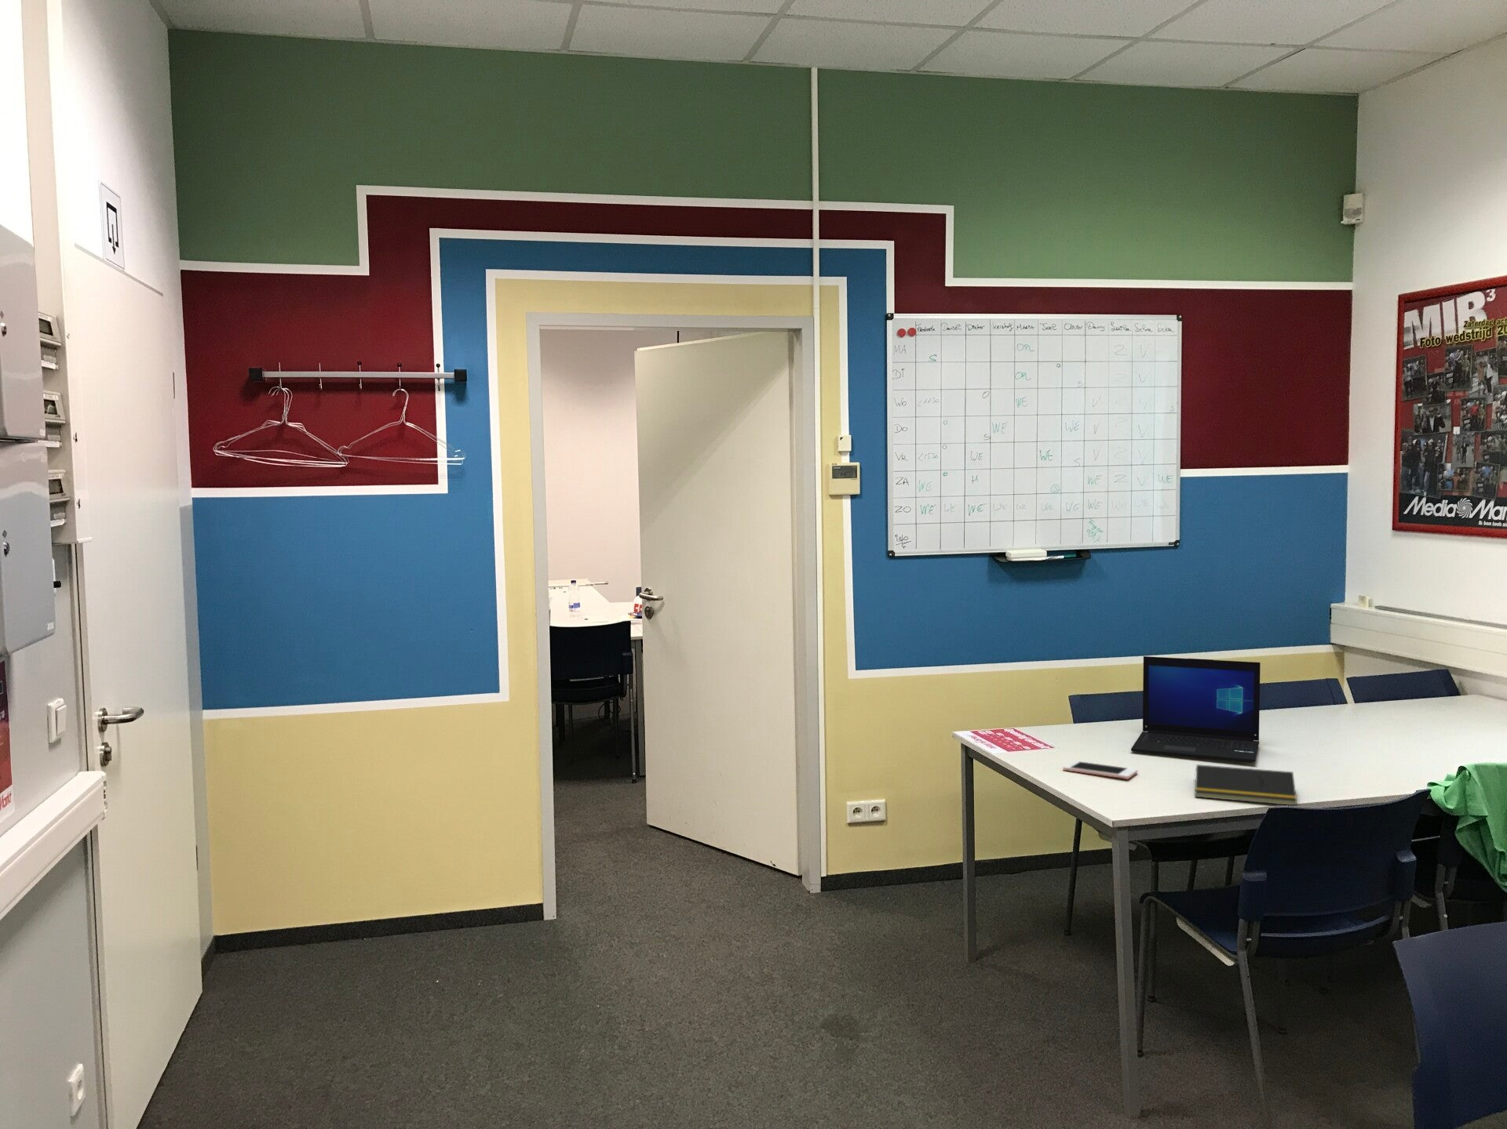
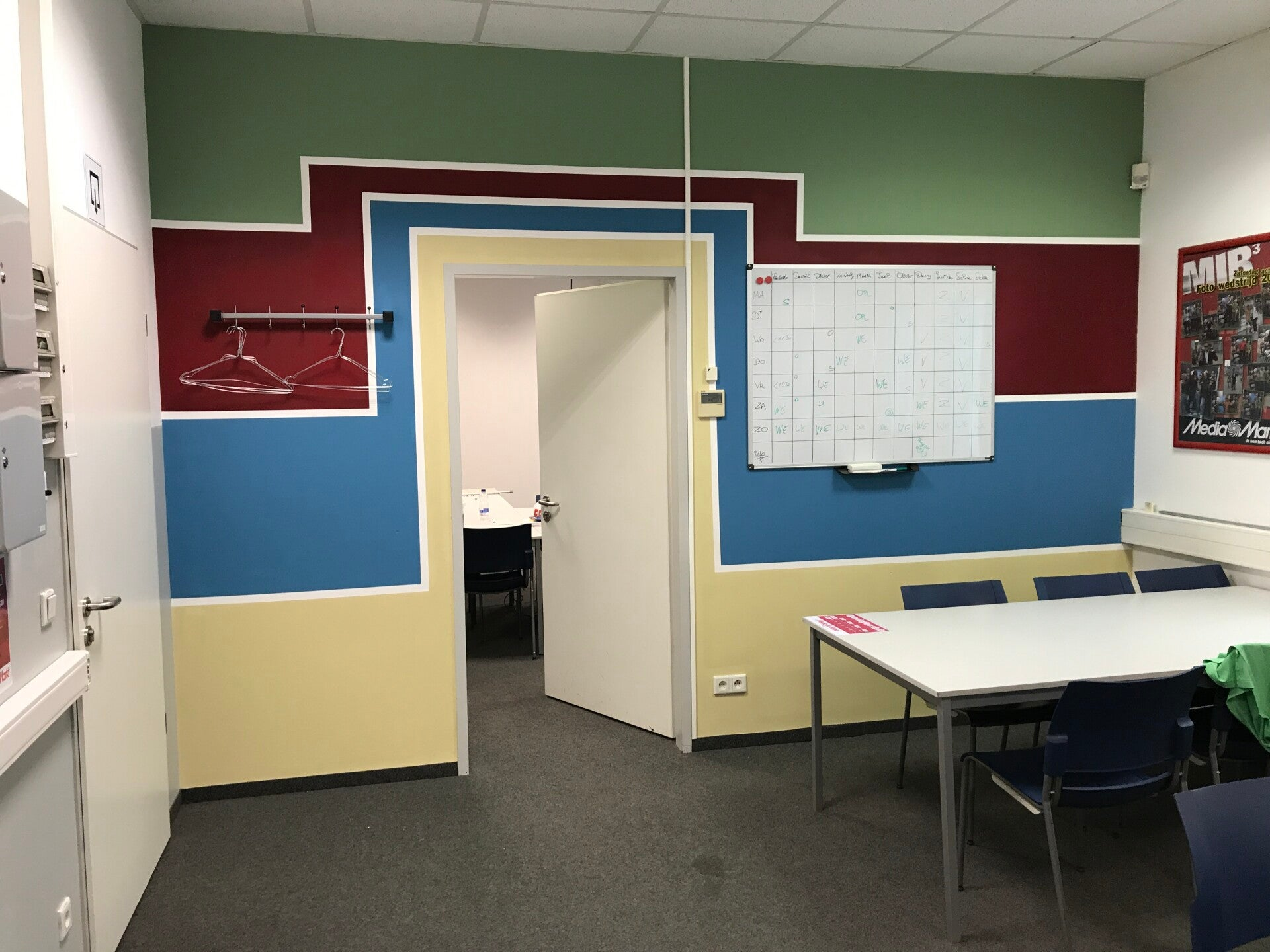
- notepad [1193,764,1297,806]
- laptop [1130,656,1261,764]
- cell phone [1062,760,1139,780]
